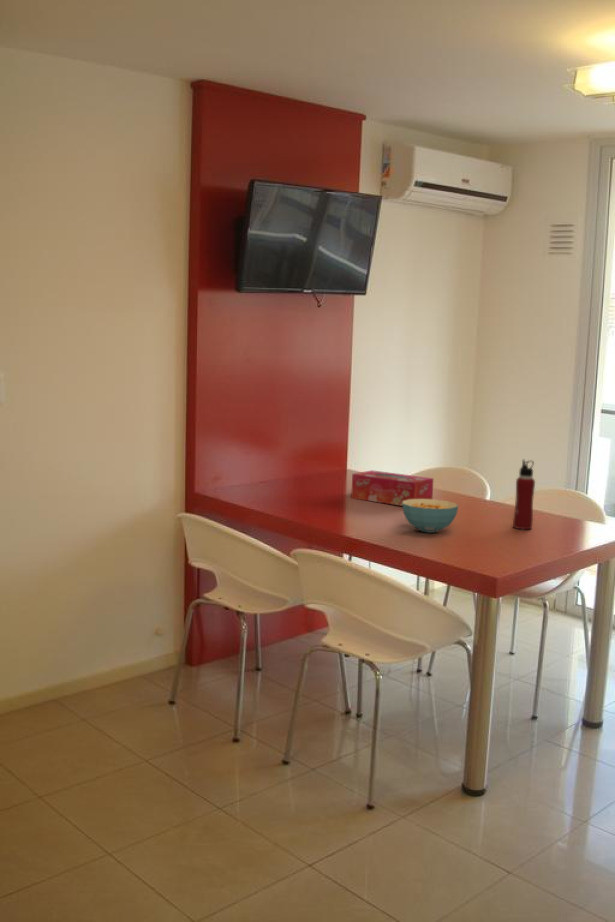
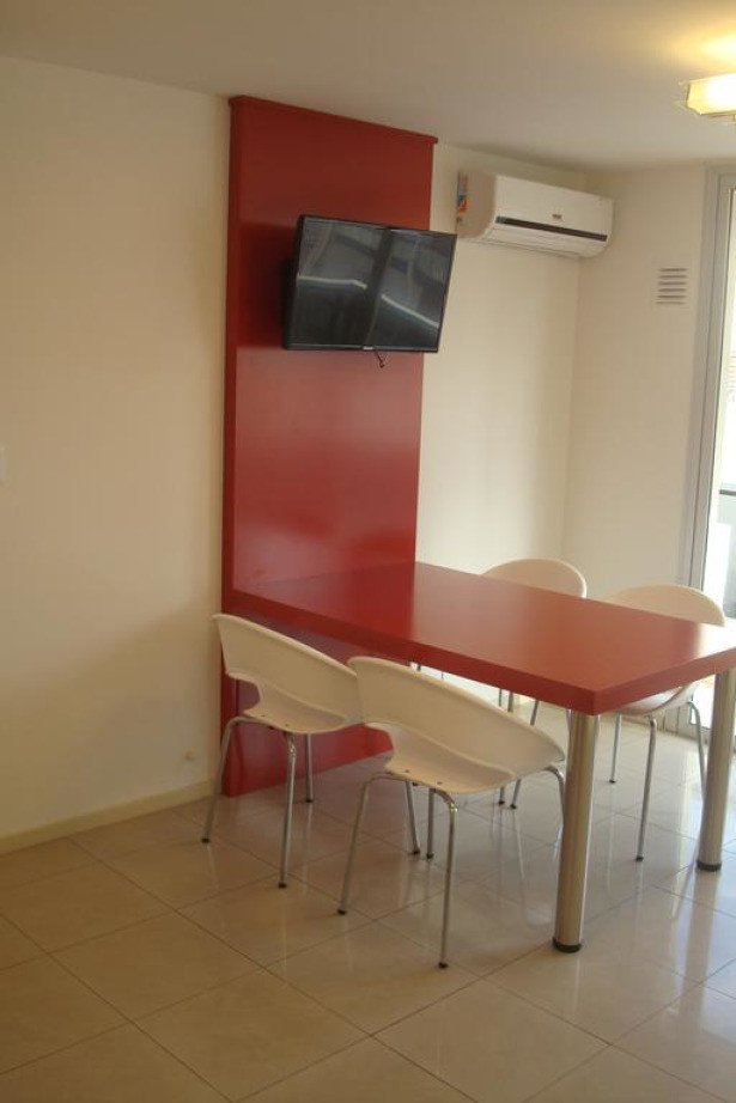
- water bottle [512,459,536,531]
- cereal bowl [402,498,459,534]
- tissue box [350,469,434,507]
